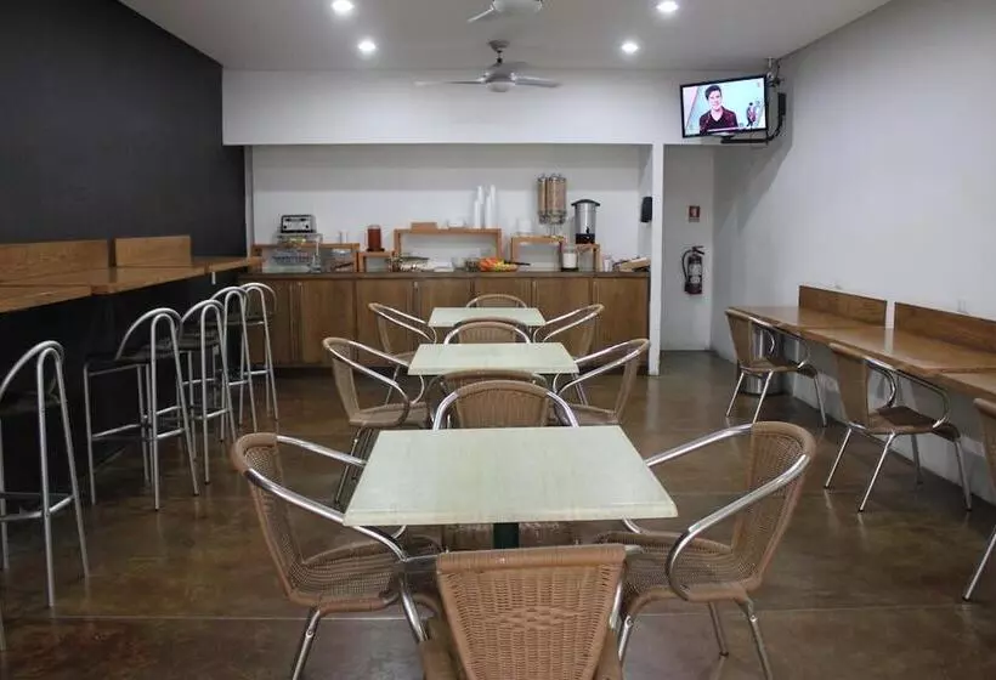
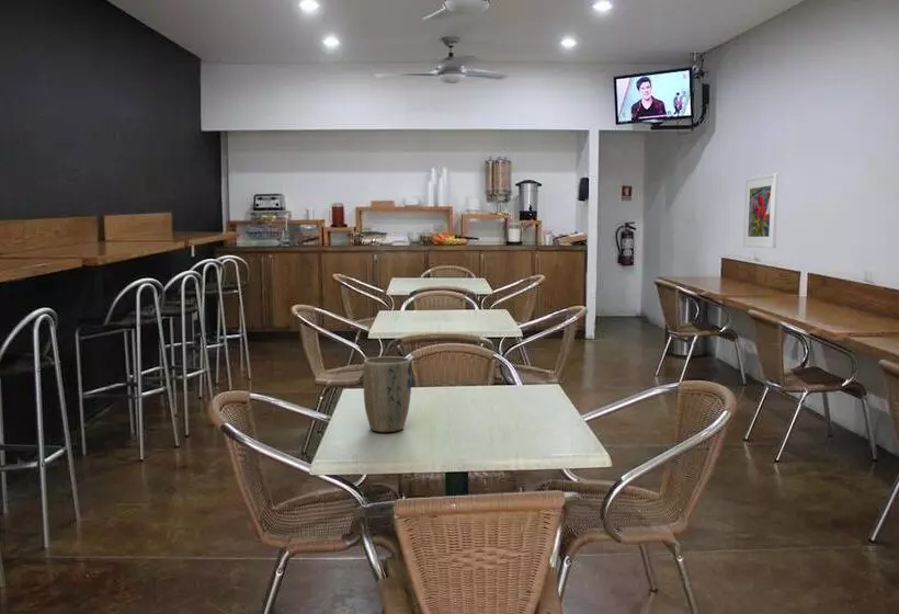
+ plant pot [362,355,412,433]
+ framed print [741,172,781,249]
